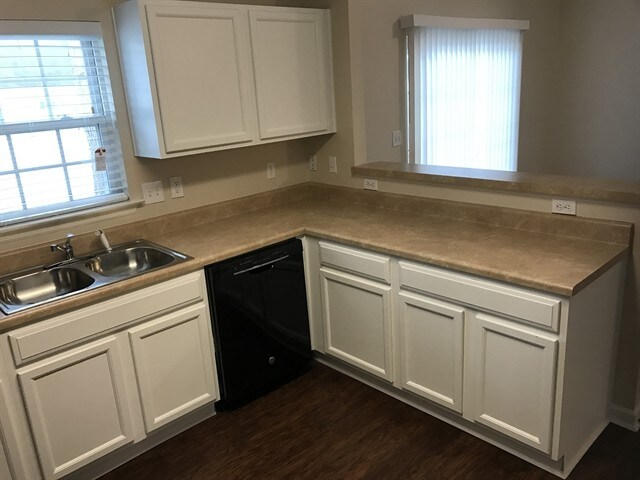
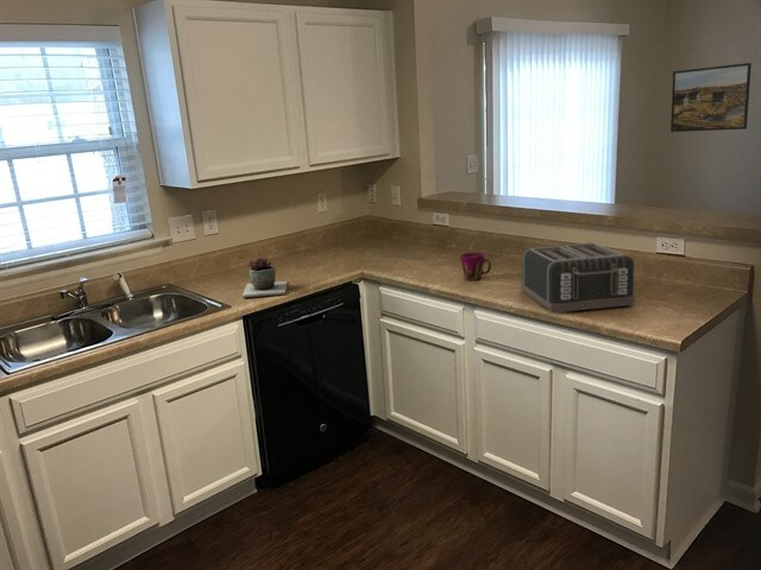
+ succulent plant [241,256,288,298]
+ toaster [520,241,636,314]
+ cup [459,252,492,281]
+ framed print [669,62,753,133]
